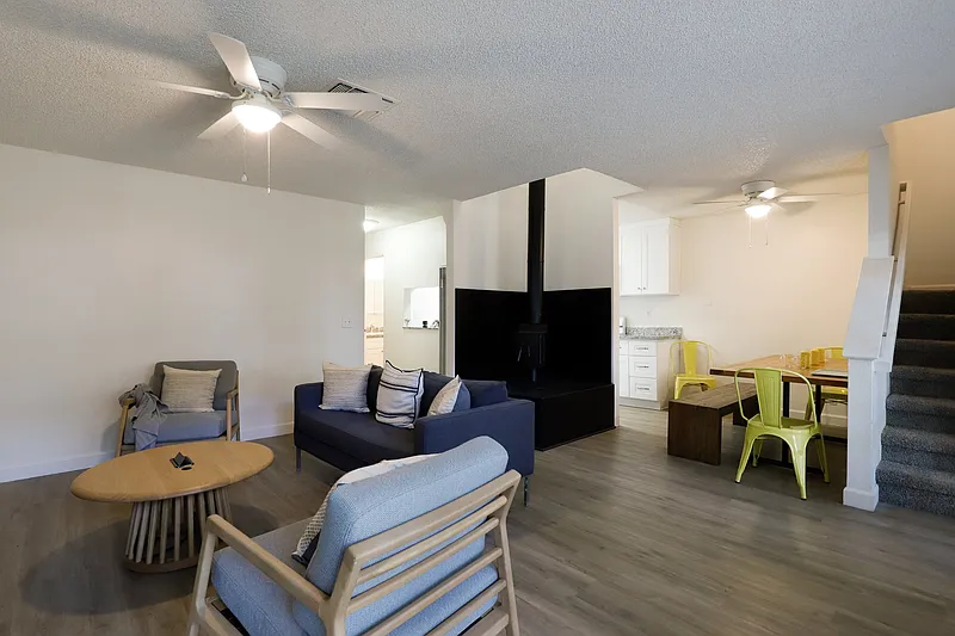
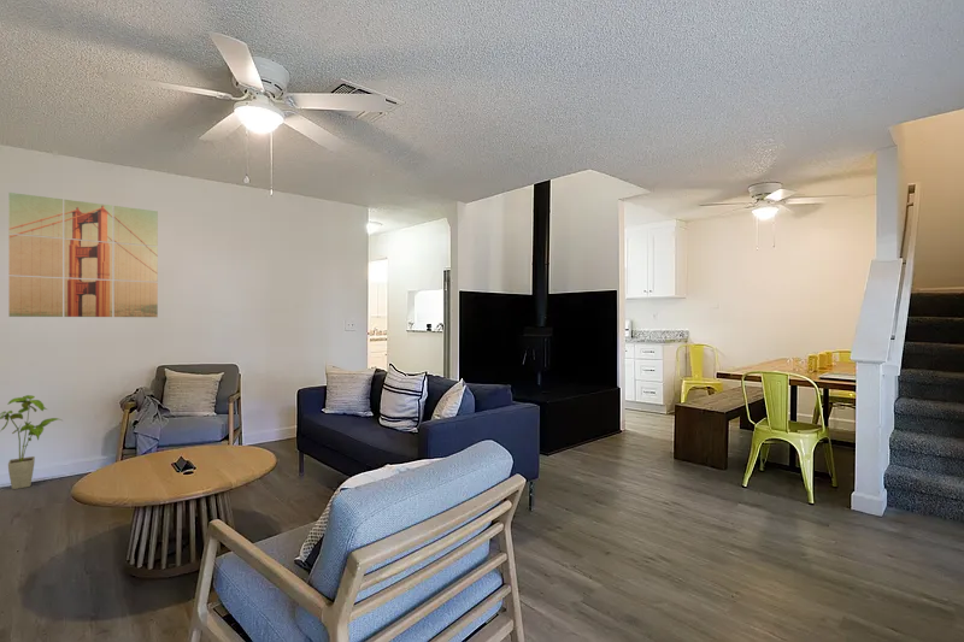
+ house plant [0,394,63,490]
+ wall art [7,192,159,318]
